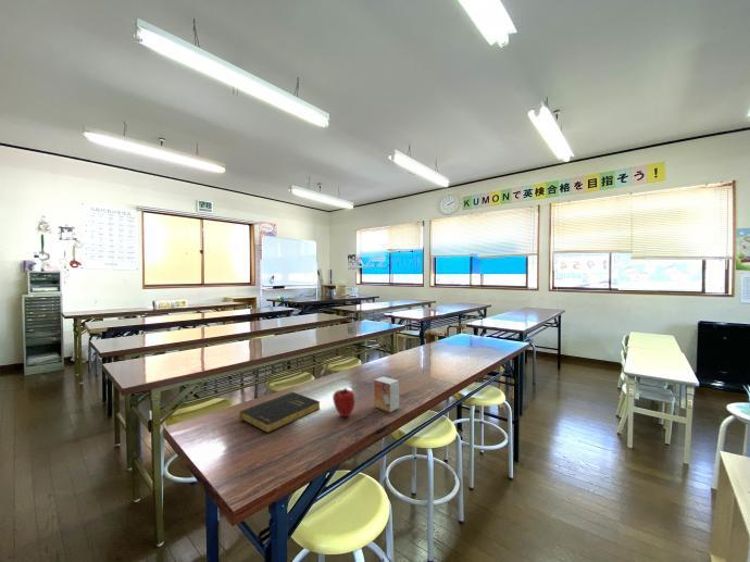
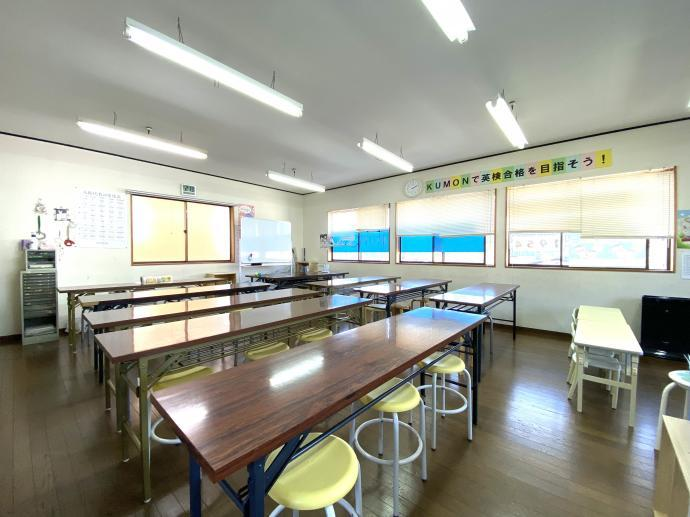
- small box [373,375,400,413]
- apple [332,387,355,417]
- book [238,391,321,434]
